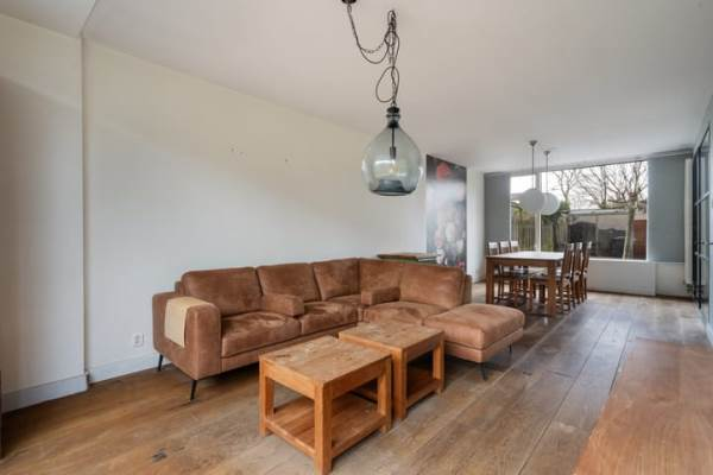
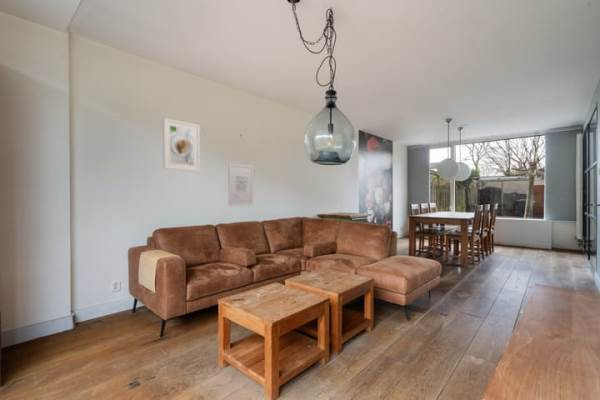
+ wall art [228,162,254,207]
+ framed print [162,117,201,173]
